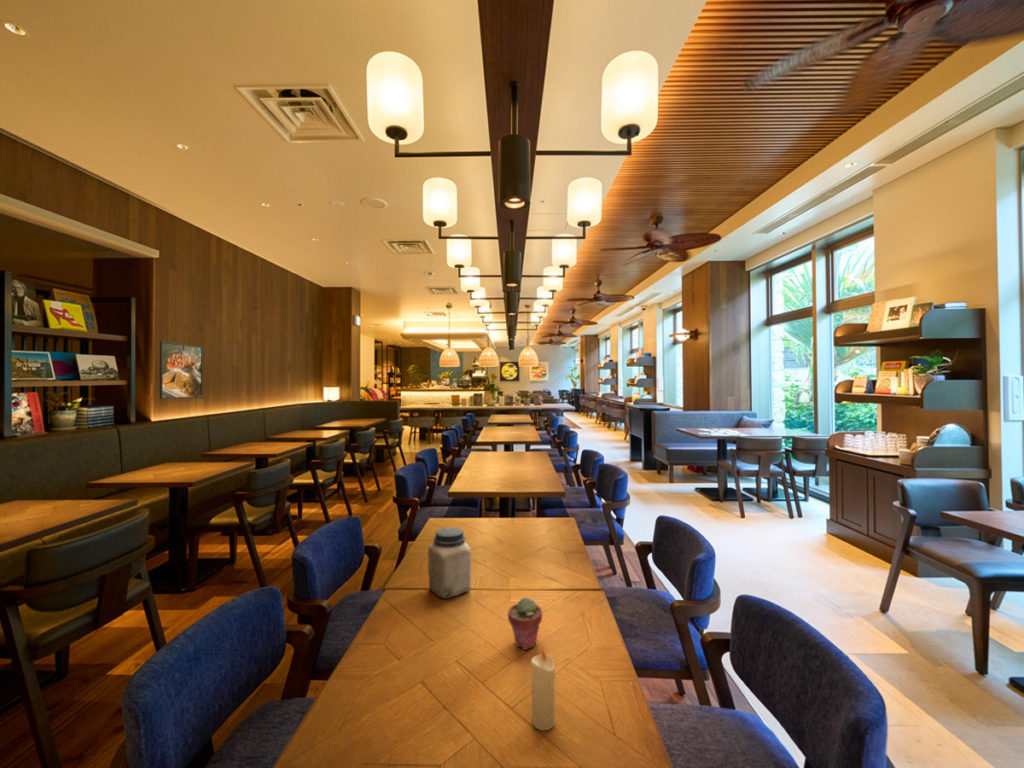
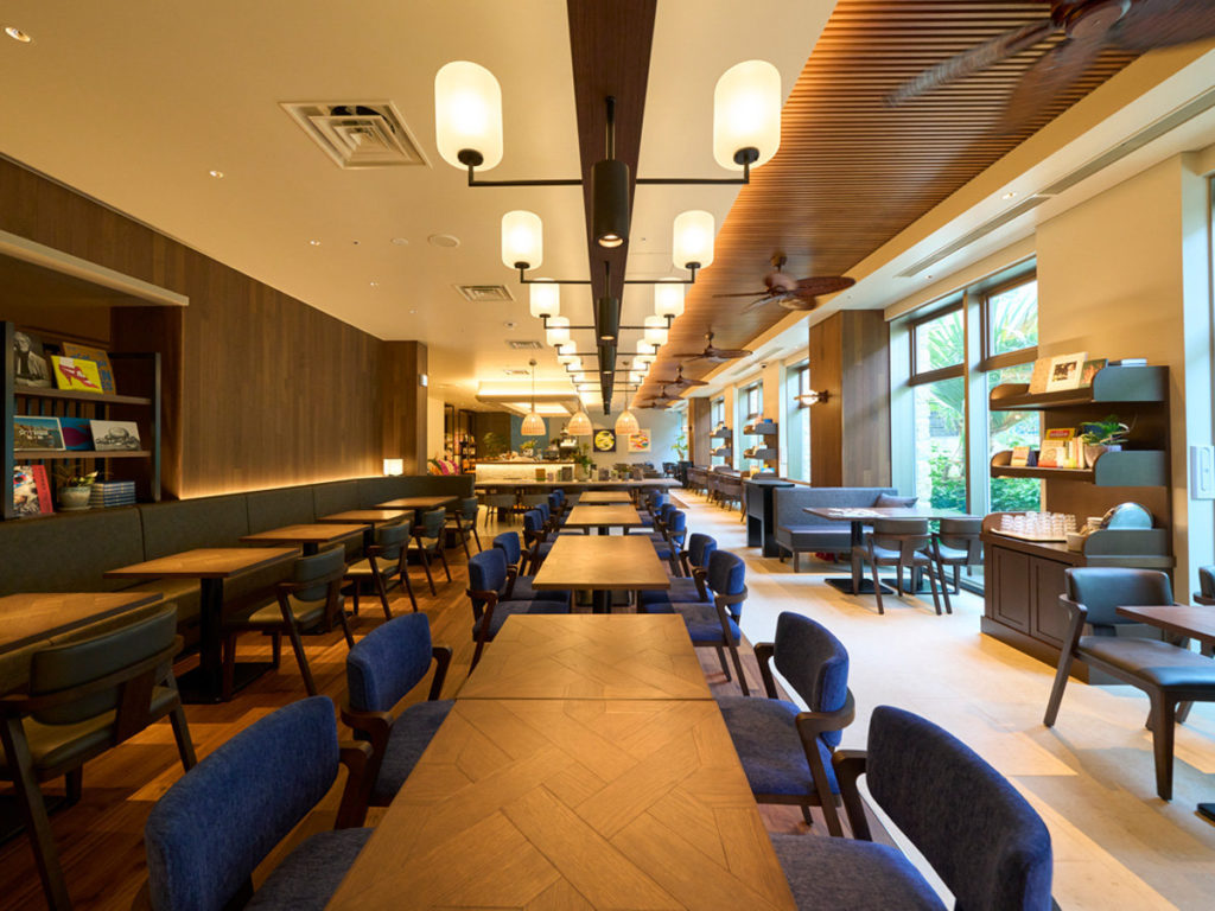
- potted succulent [507,596,543,651]
- candle [529,646,556,731]
- jar [427,526,472,600]
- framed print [159,340,204,400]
